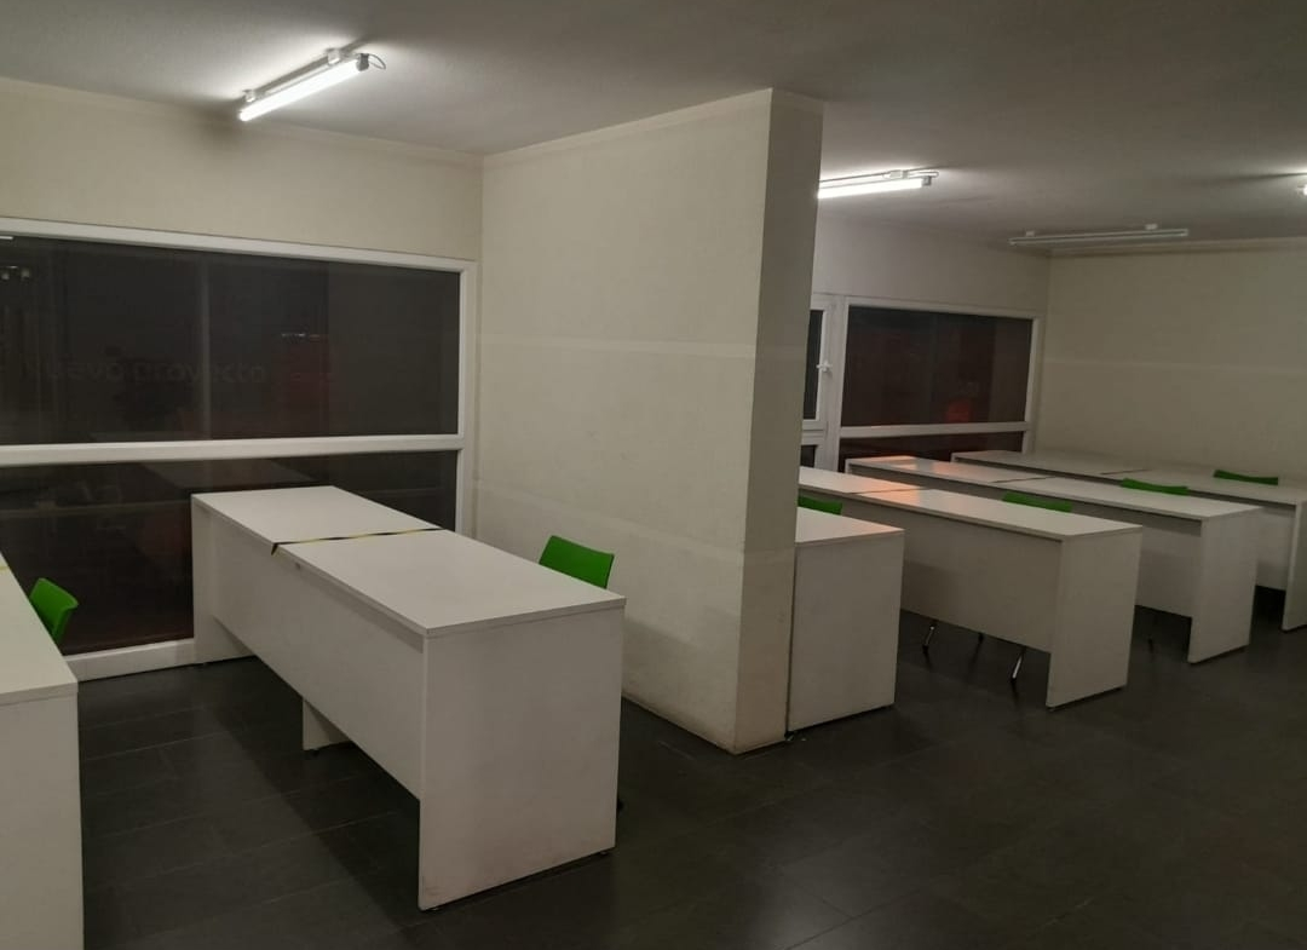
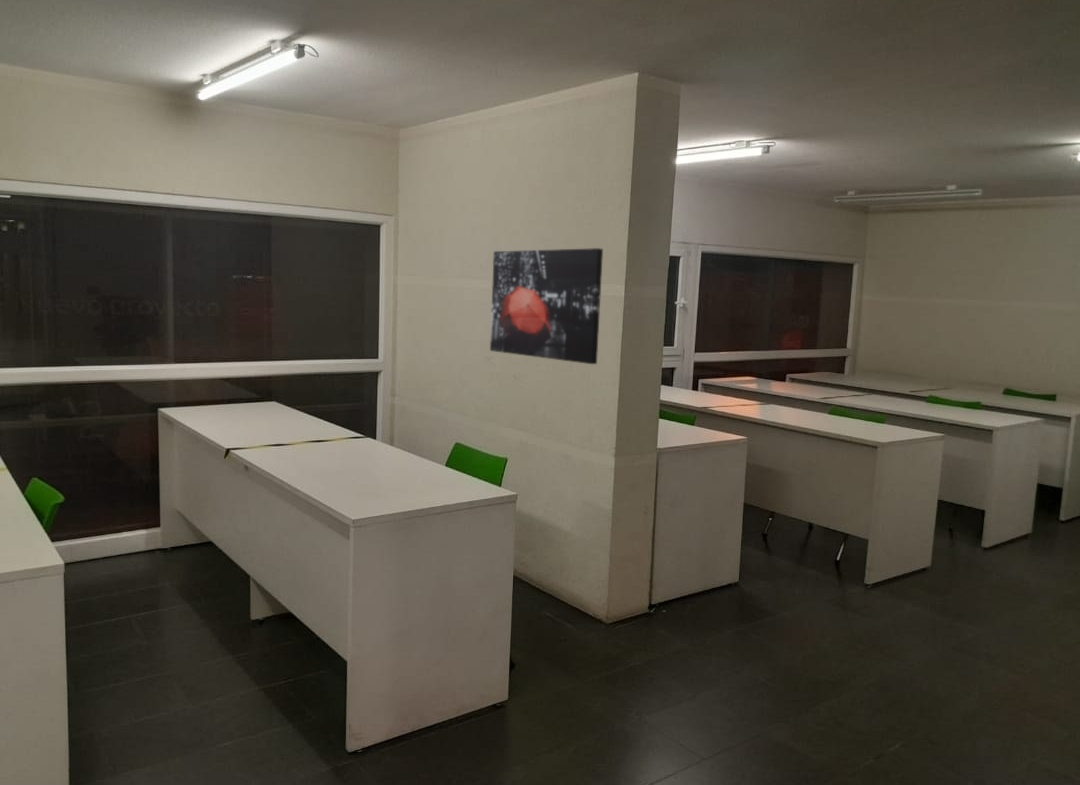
+ wall art [489,247,604,365]
